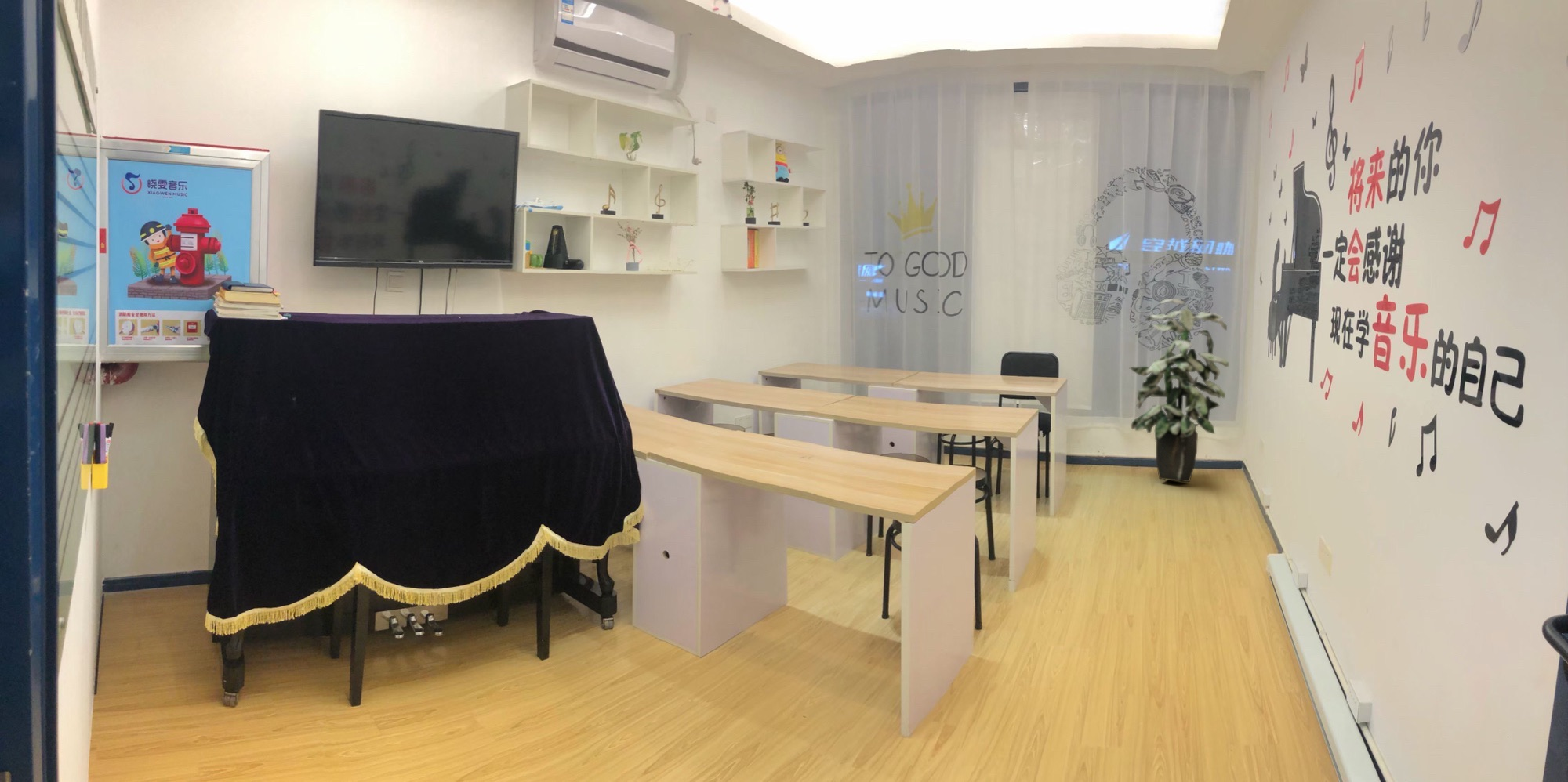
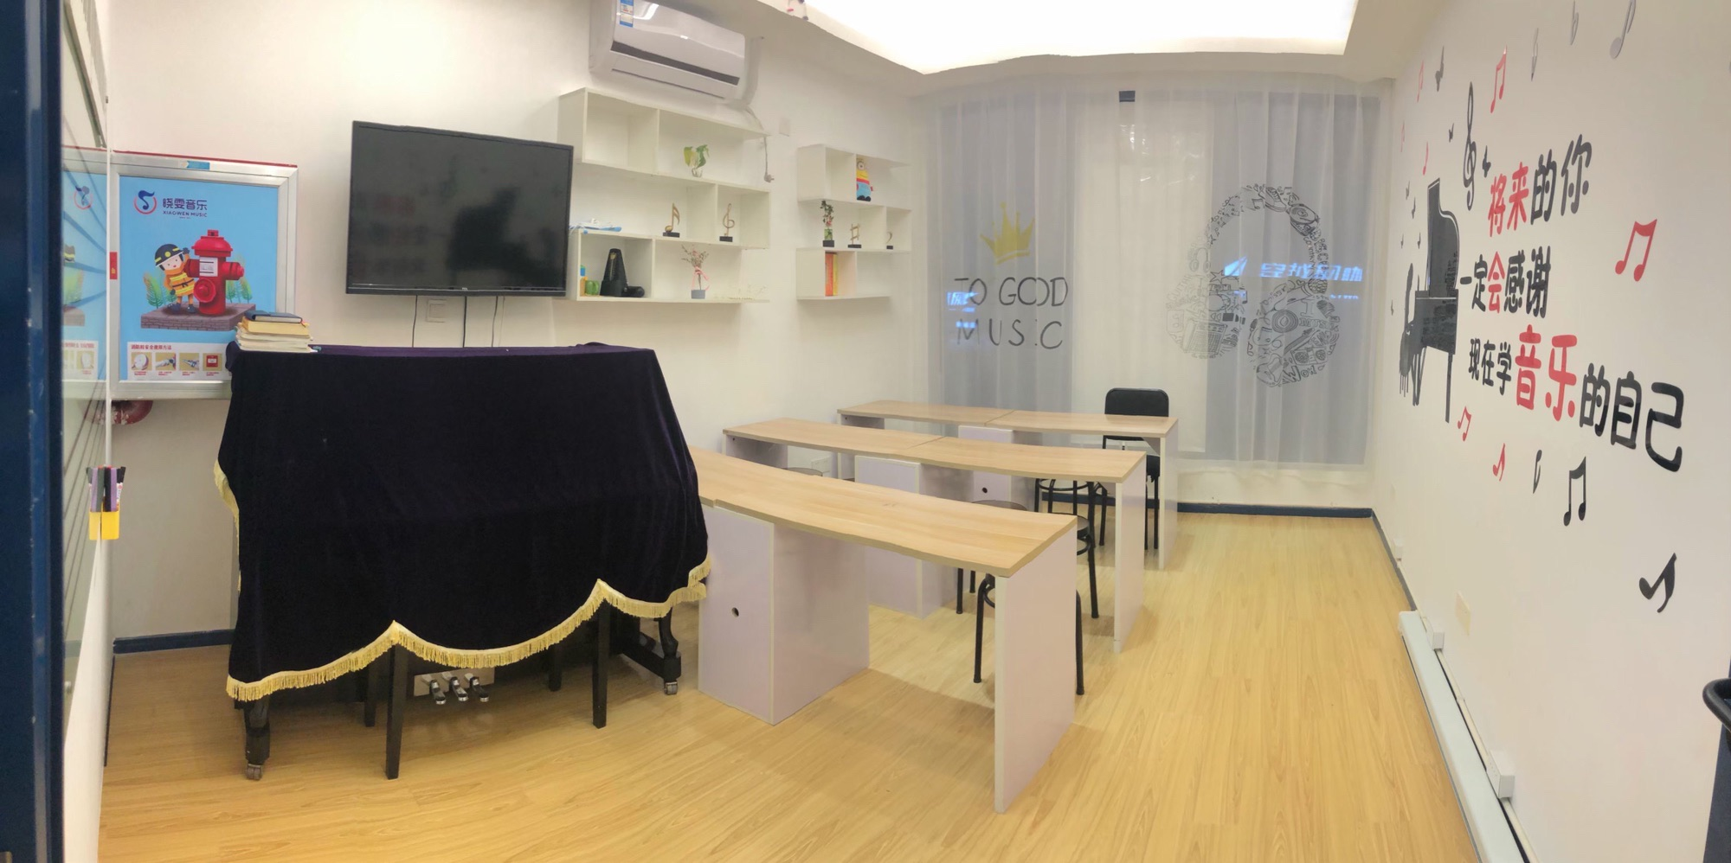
- indoor plant [1129,298,1229,483]
